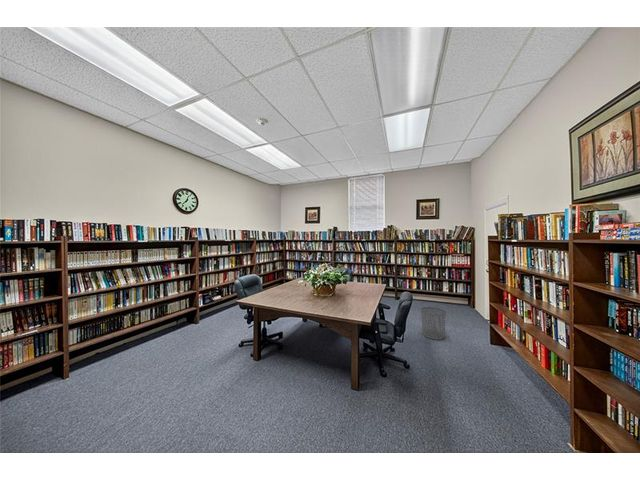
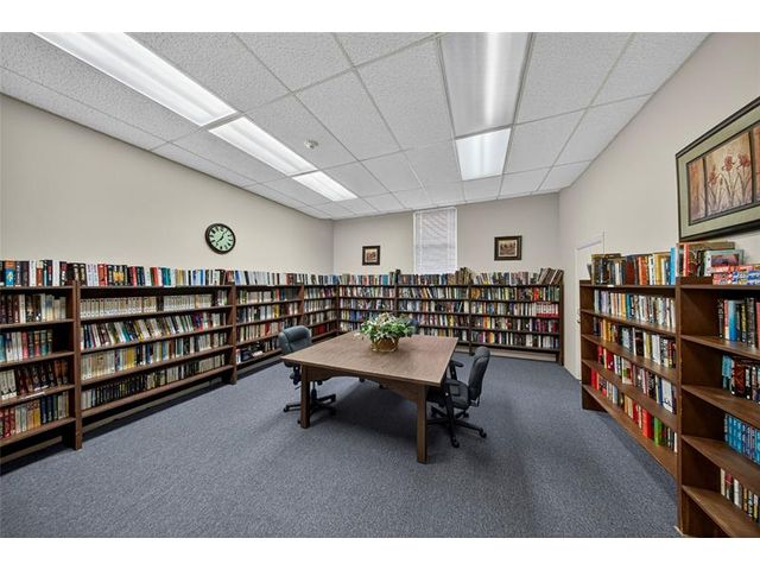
- waste bin [420,306,447,341]
